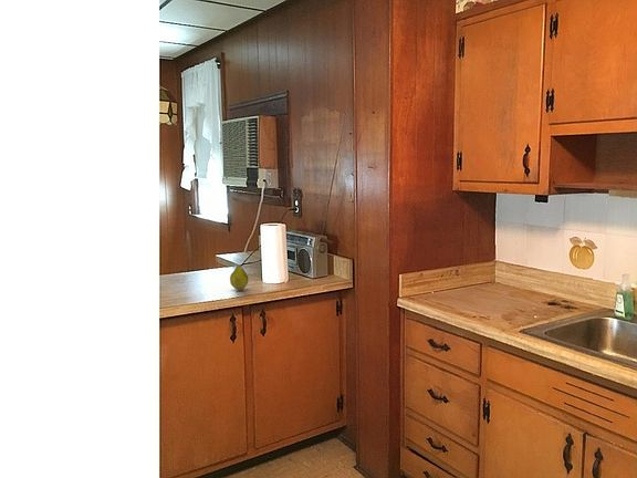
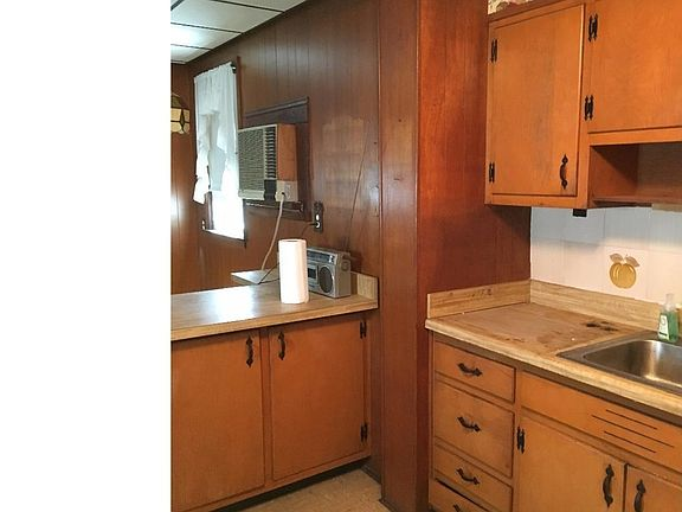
- fruit [229,263,249,291]
